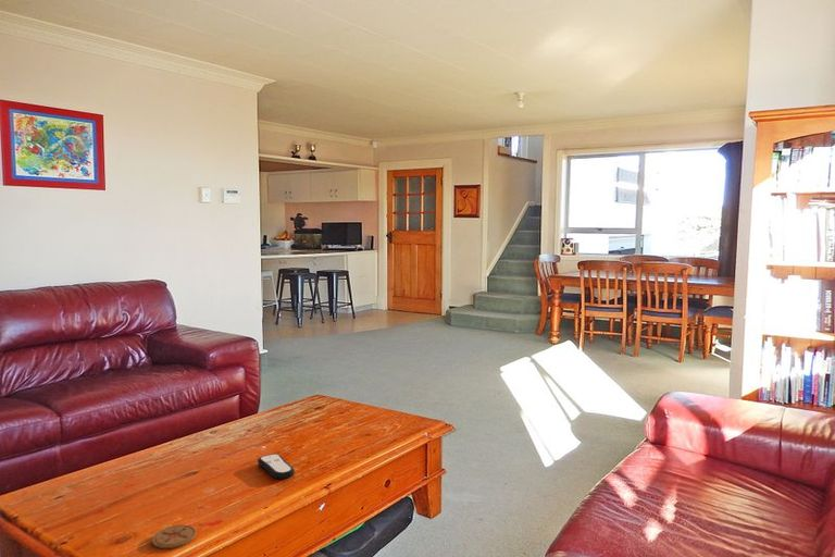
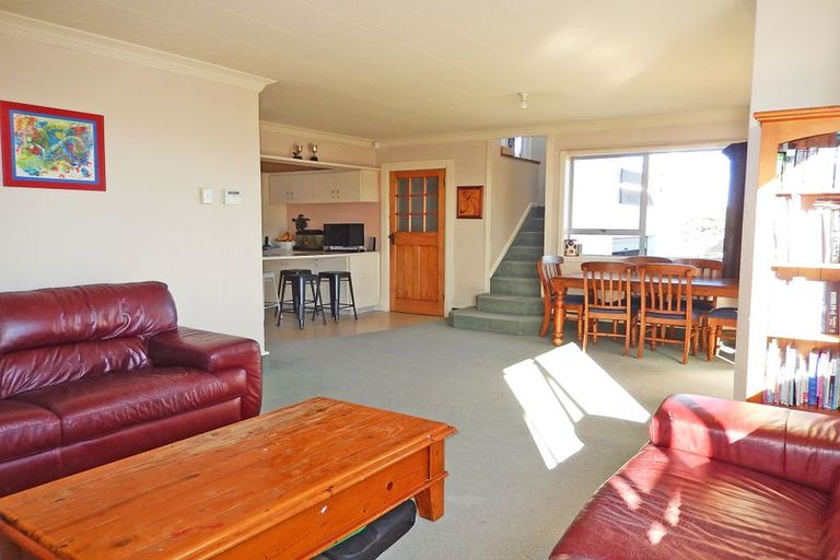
- remote control [257,453,296,480]
- coaster [151,524,198,549]
